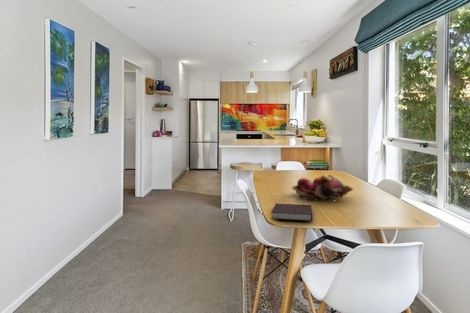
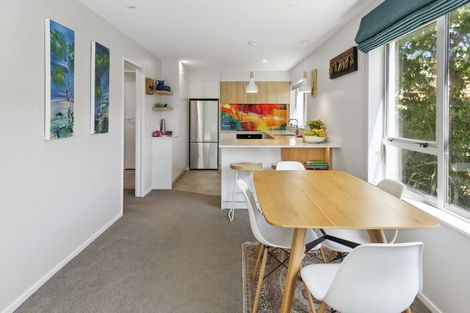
- fruit basket [291,174,354,201]
- notebook [270,203,314,222]
